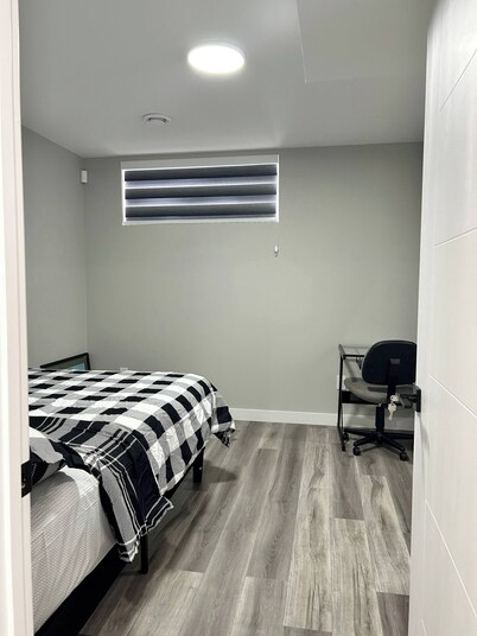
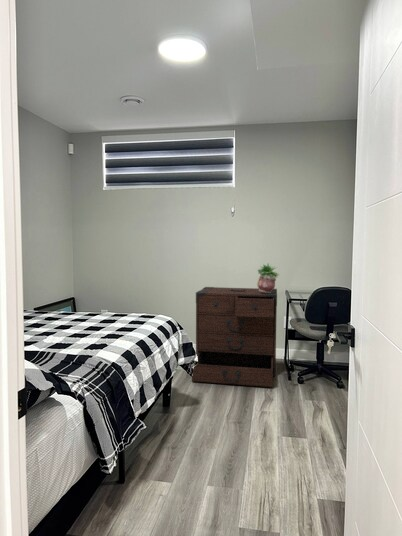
+ dresser [191,286,278,388]
+ potted plant [256,263,280,293]
